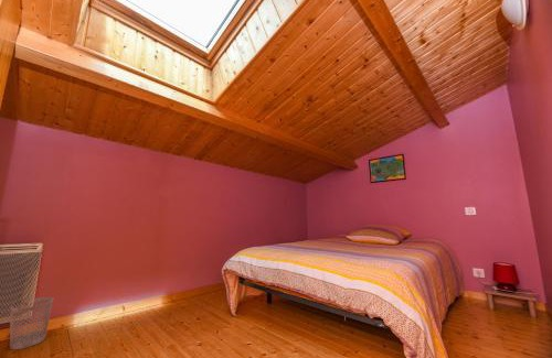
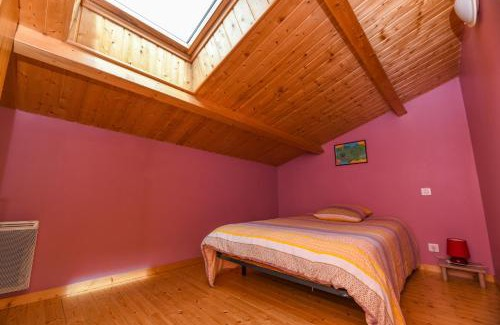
- wastebasket [9,296,54,350]
